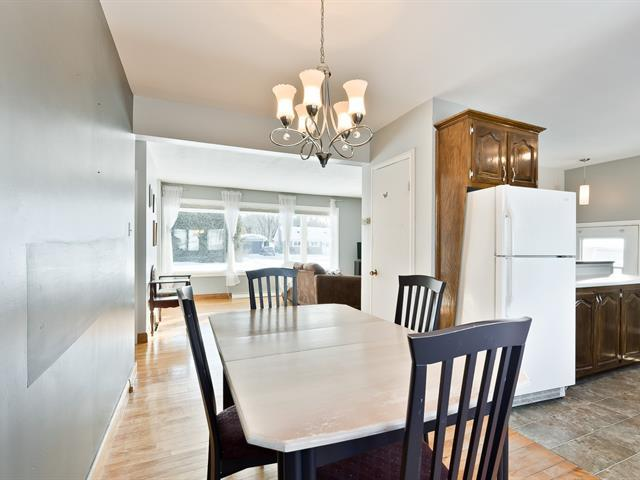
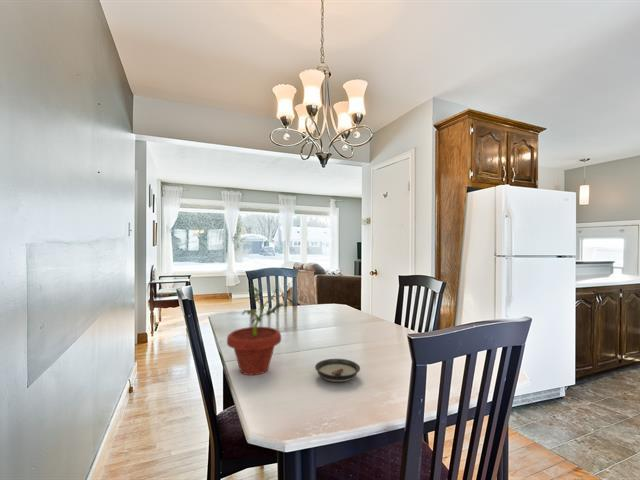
+ potted plant [226,283,285,376]
+ saucer [314,358,361,383]
